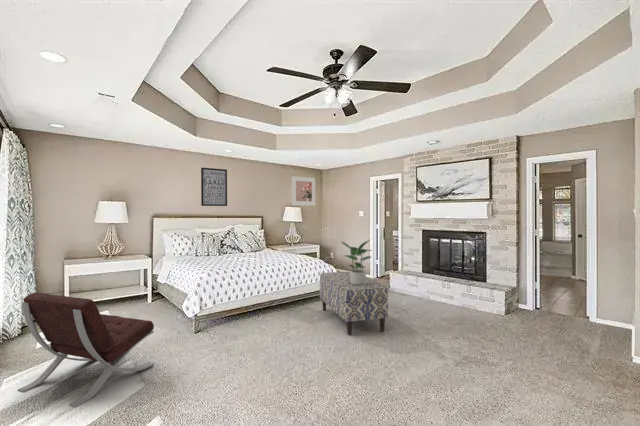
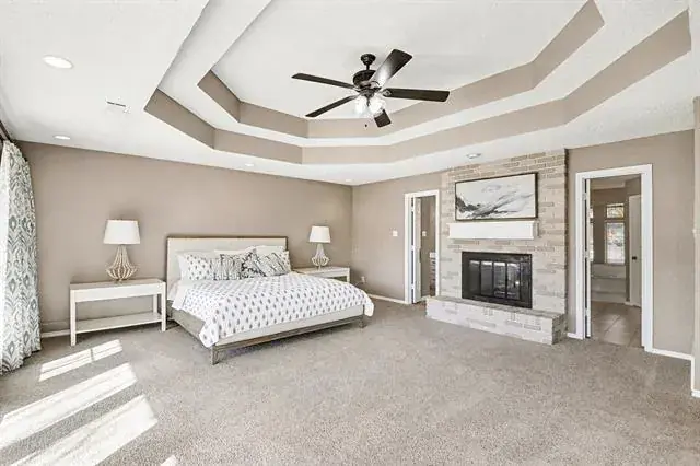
- wall art [200,167,228,207]
- bench [319,271,389,336]
- lounge chair [17,292,155,408]
- potted plant [340,238,373,285]
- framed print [291,175,316,207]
